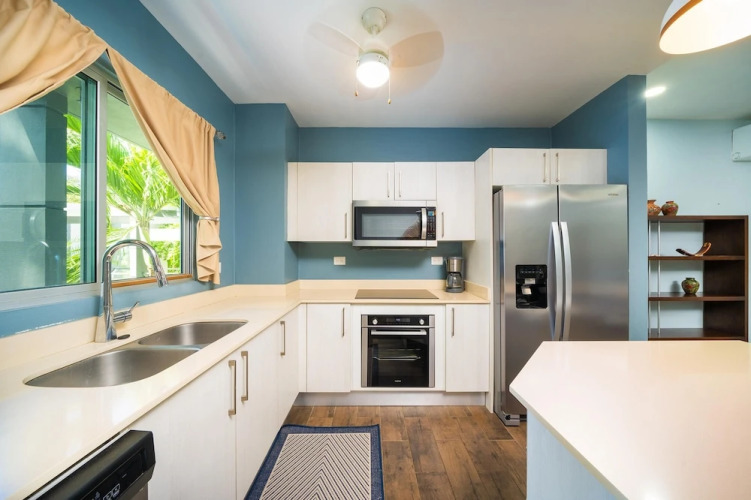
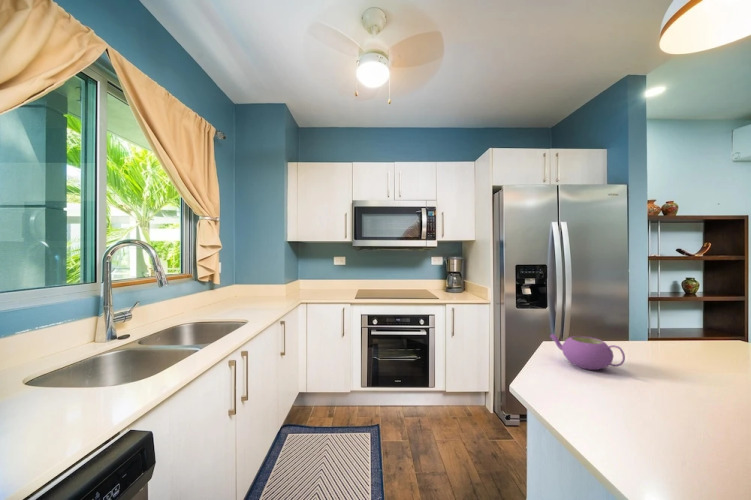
+ teapot [549,333,626,371]
